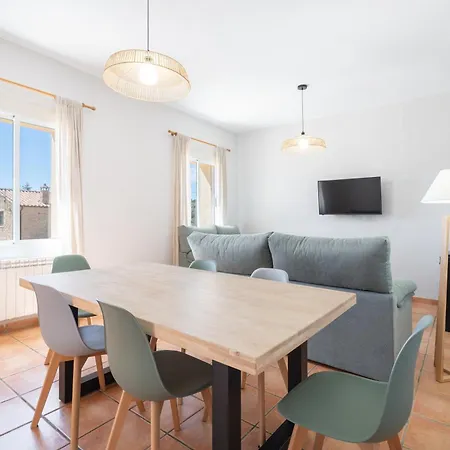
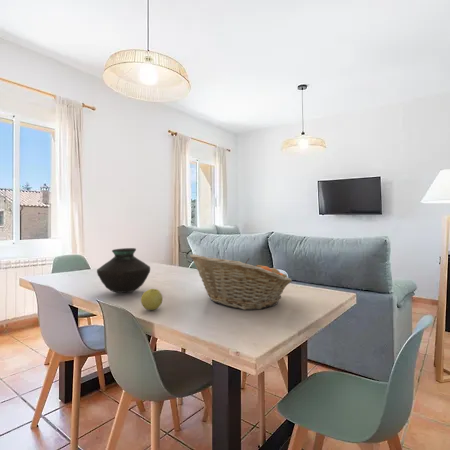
+ apple [140,288,164,311]
+ vase [96,247,151,294]
+ fruit basket [189,253,293,311]
